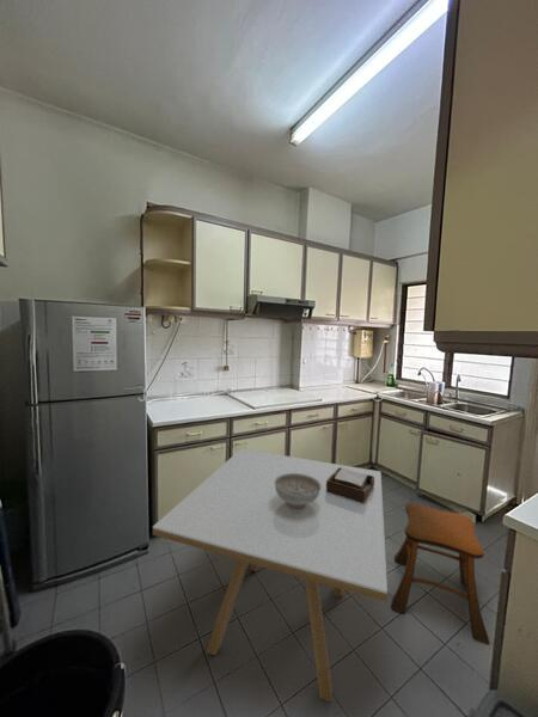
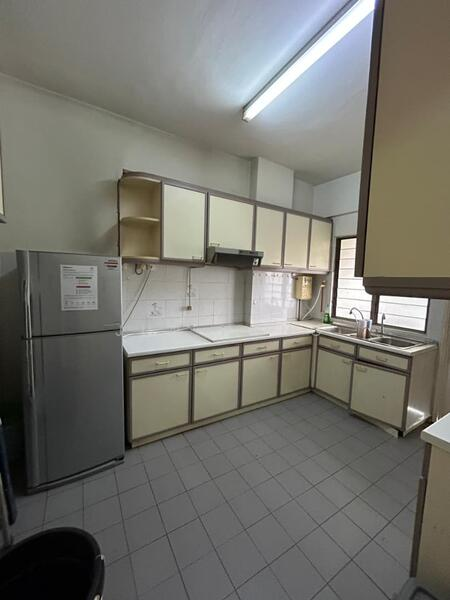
- napkin holder [326,467,374,502]
- dining table [152,448,389,704]
- decorative bowl [274,473,322,508]
- stool [390,502,491,646]
